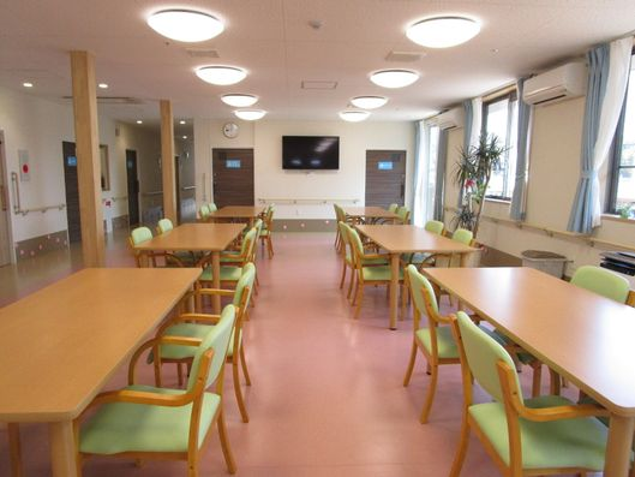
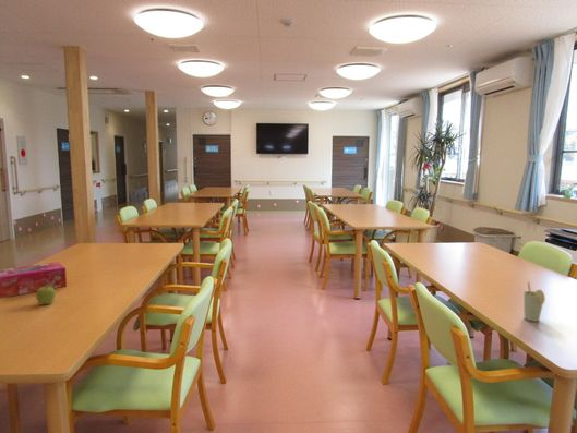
+ fruit [35,286,57,305]
+ tissue box [0,261,68,299]
+ cup [522,281,546,323]
